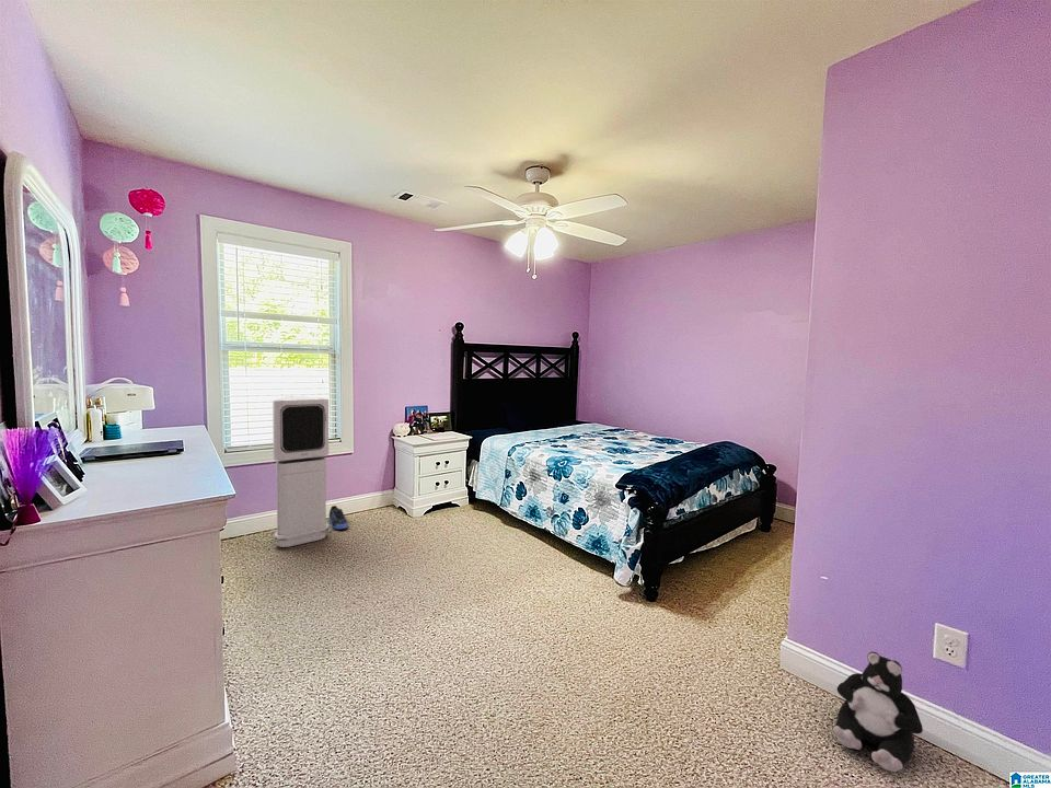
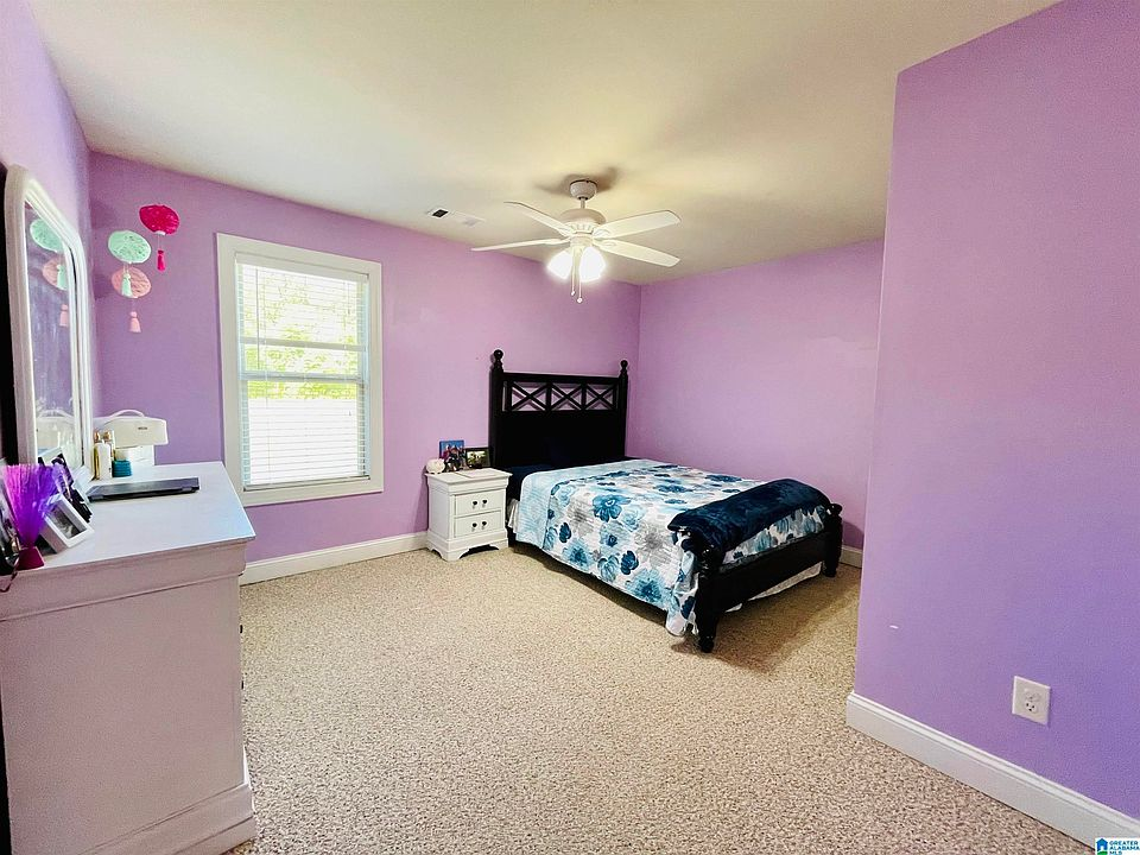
- plush toy [832,650,924,773]
- air purifier [272,395,331,548]
- sneaker [328,505,349,530]
